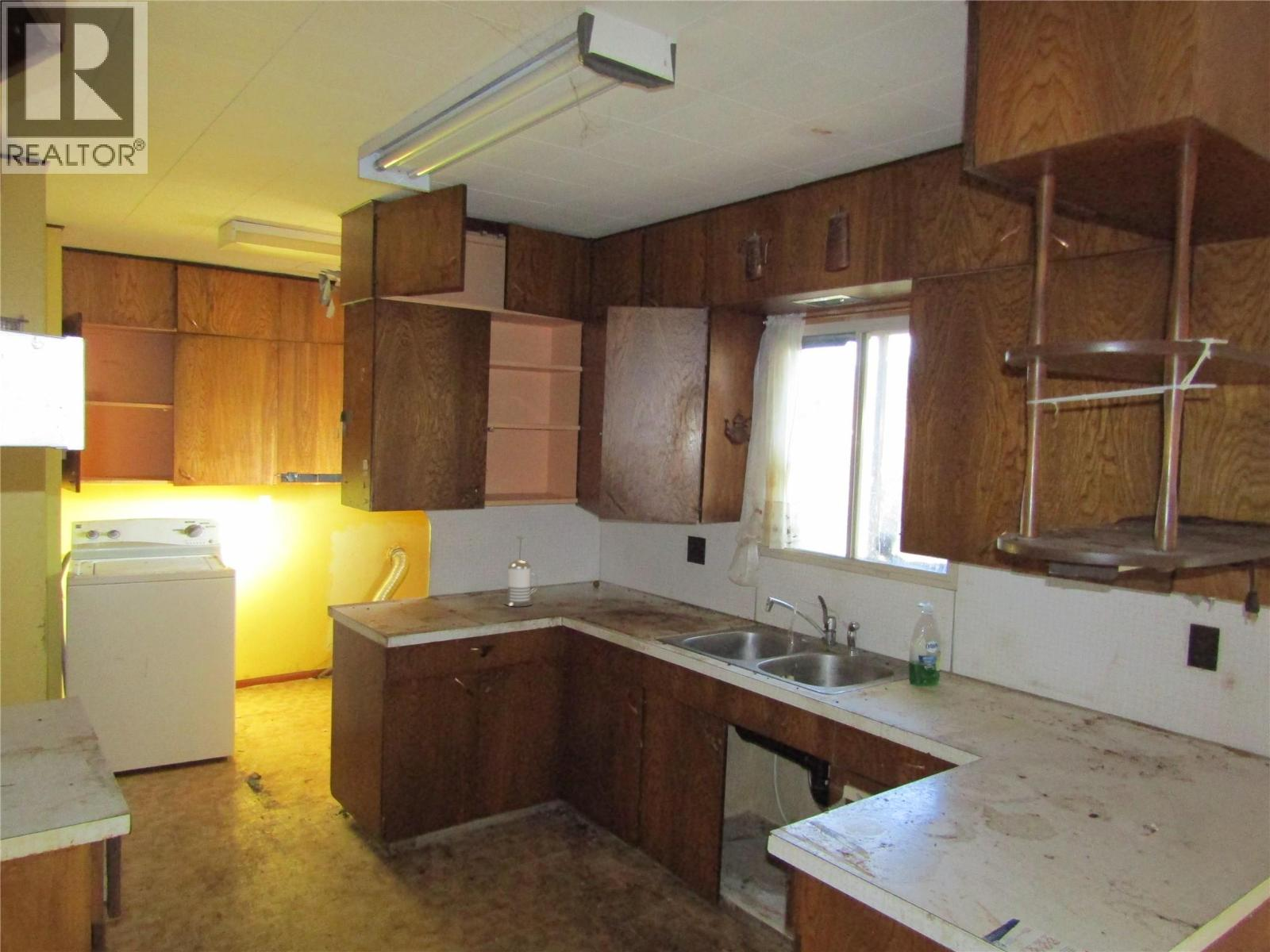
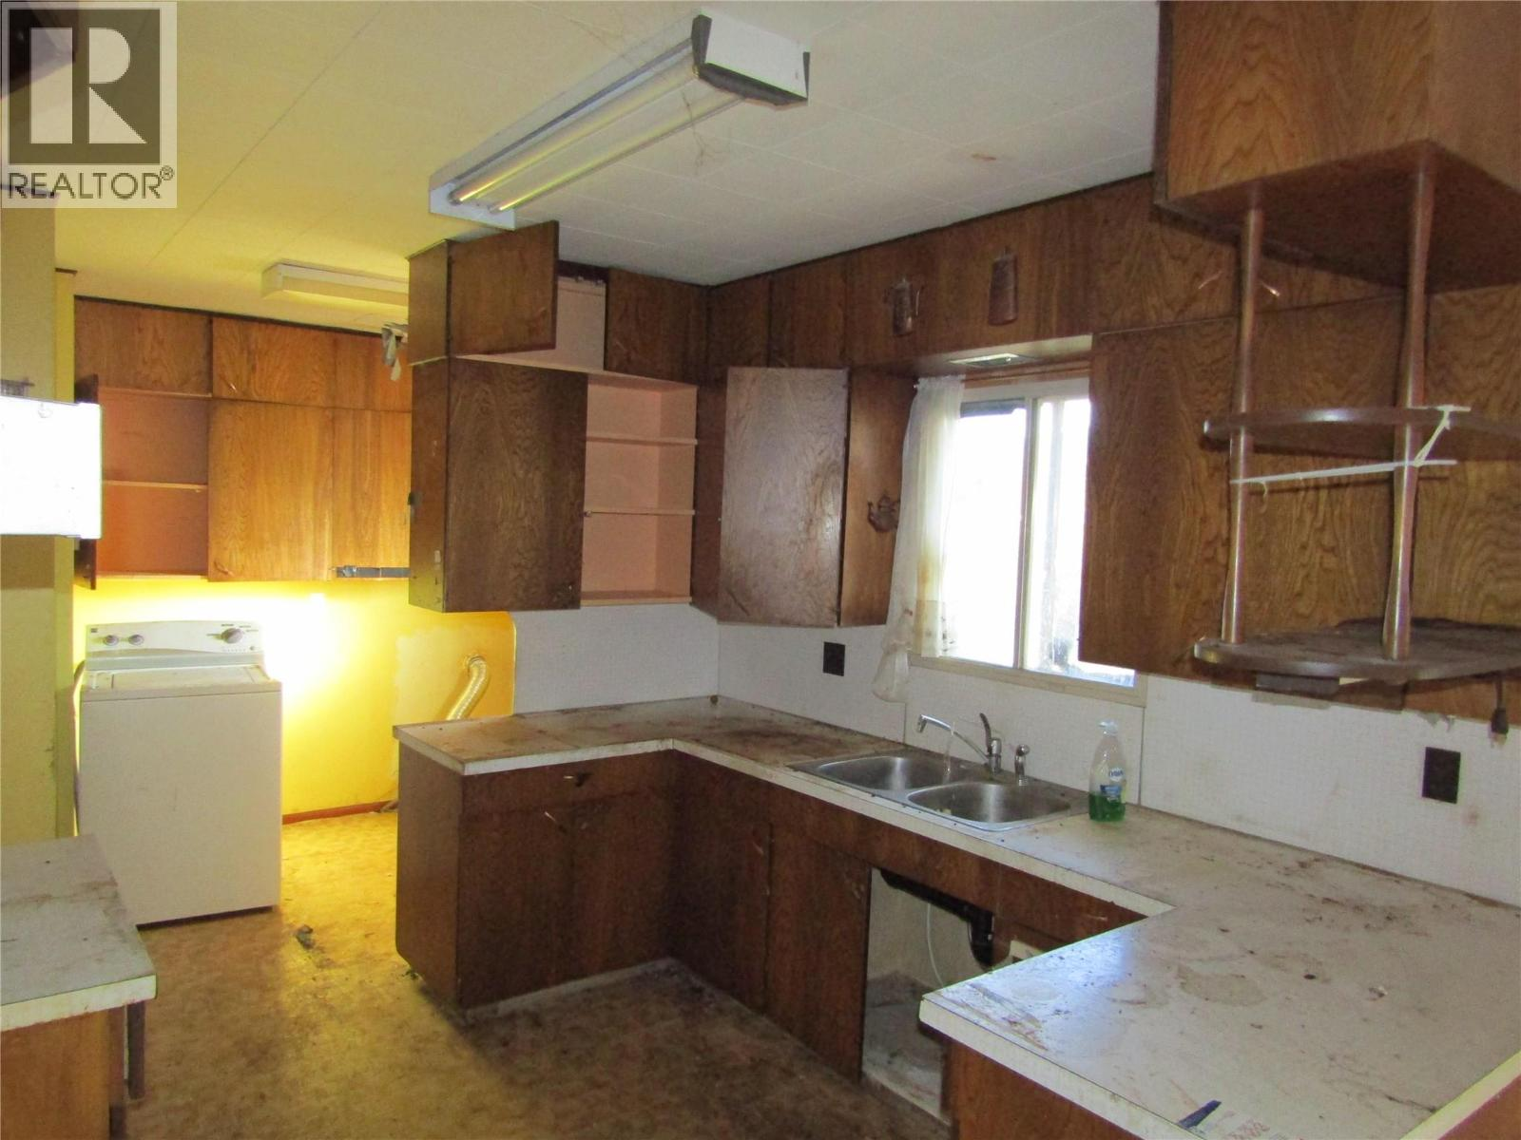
- french press [503,536,540,607]
